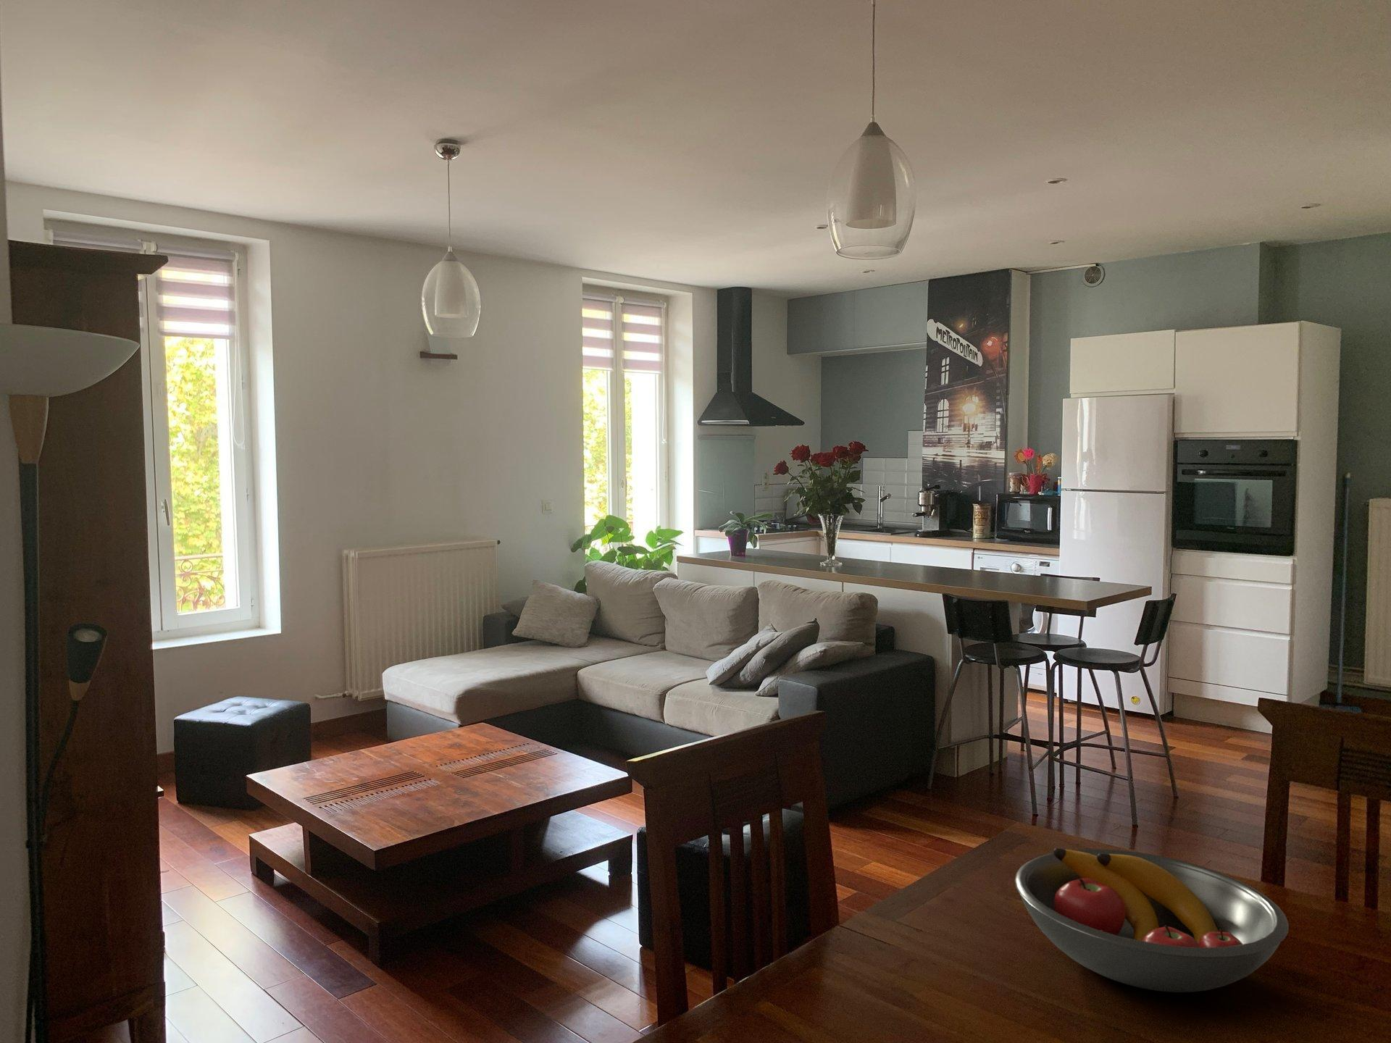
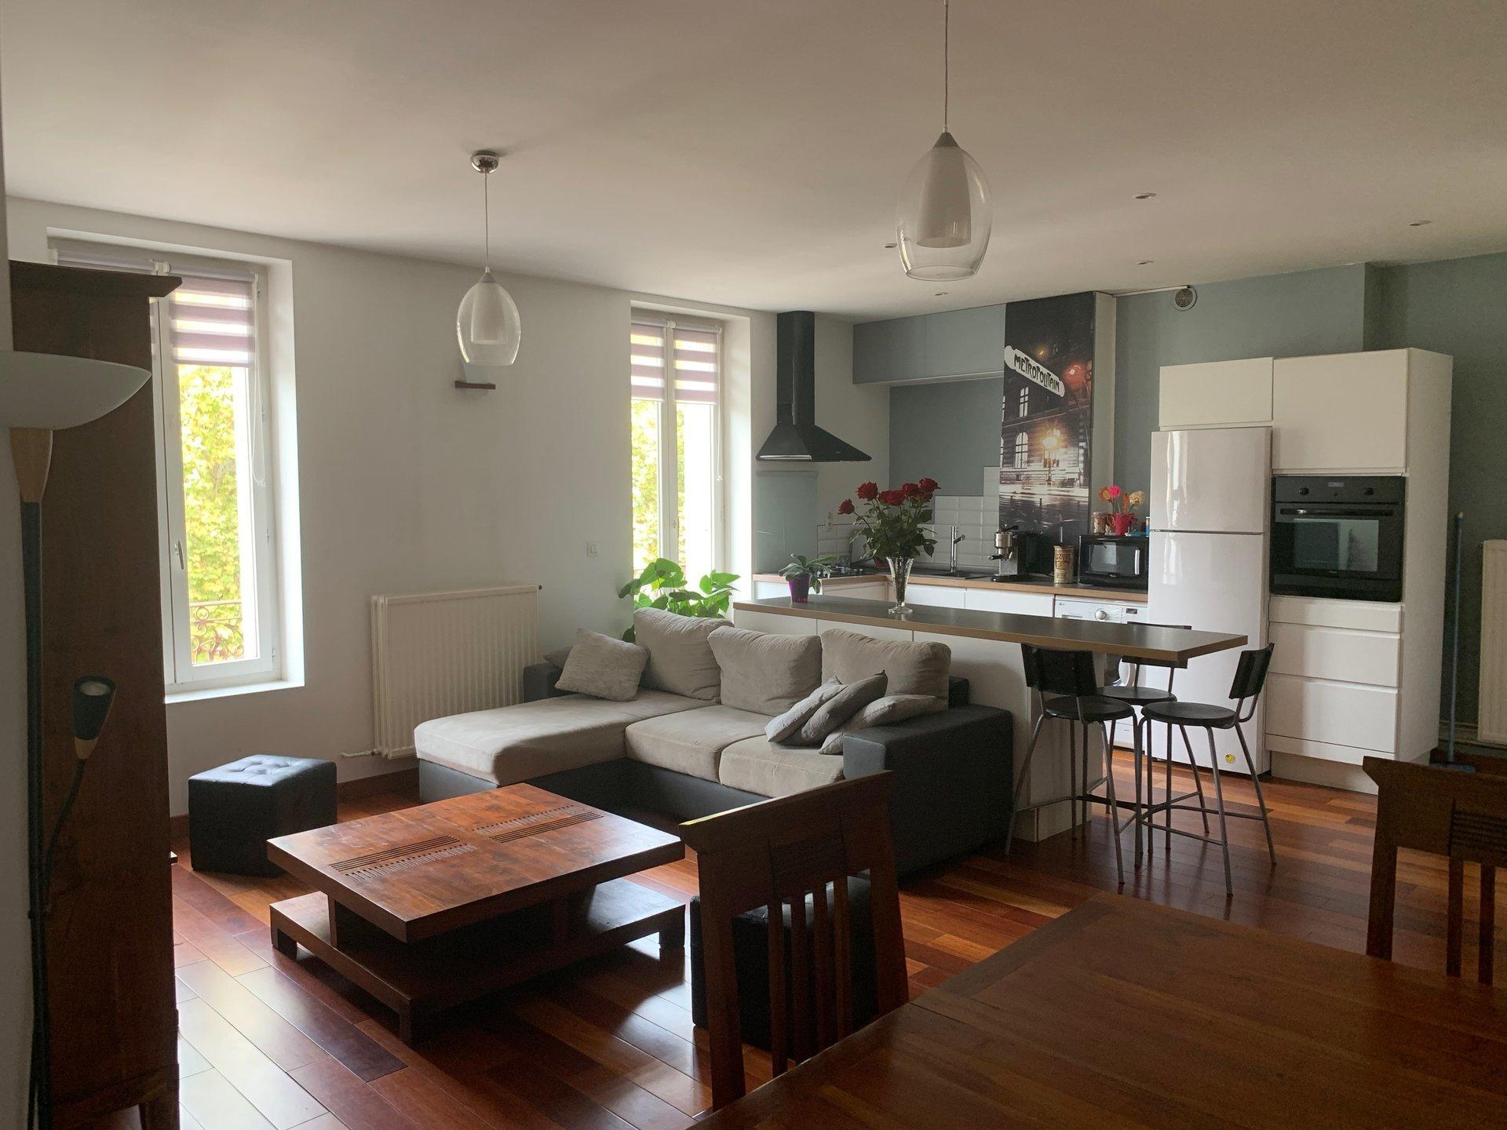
- fruit bowl [1014,847,1289,993]
